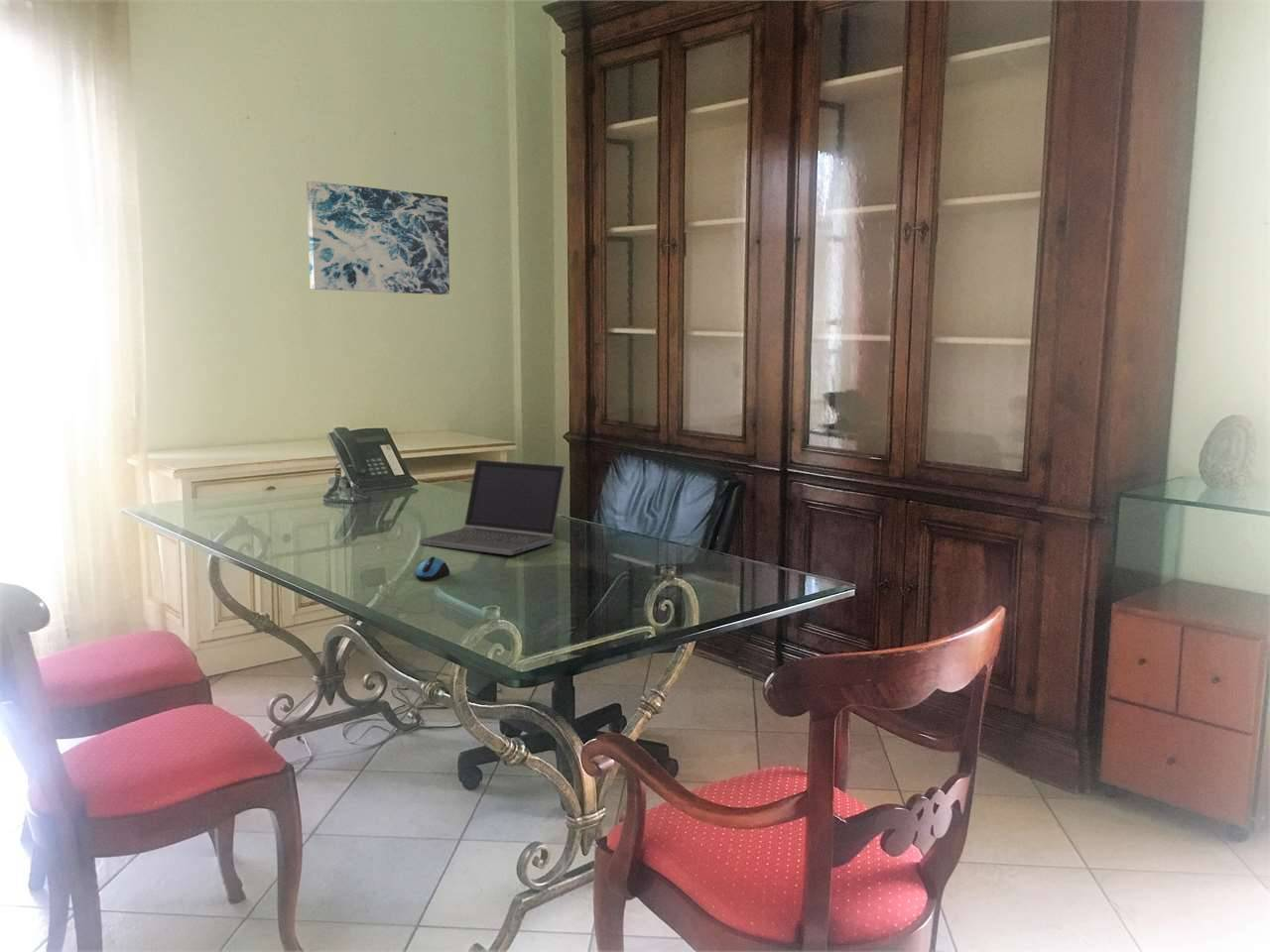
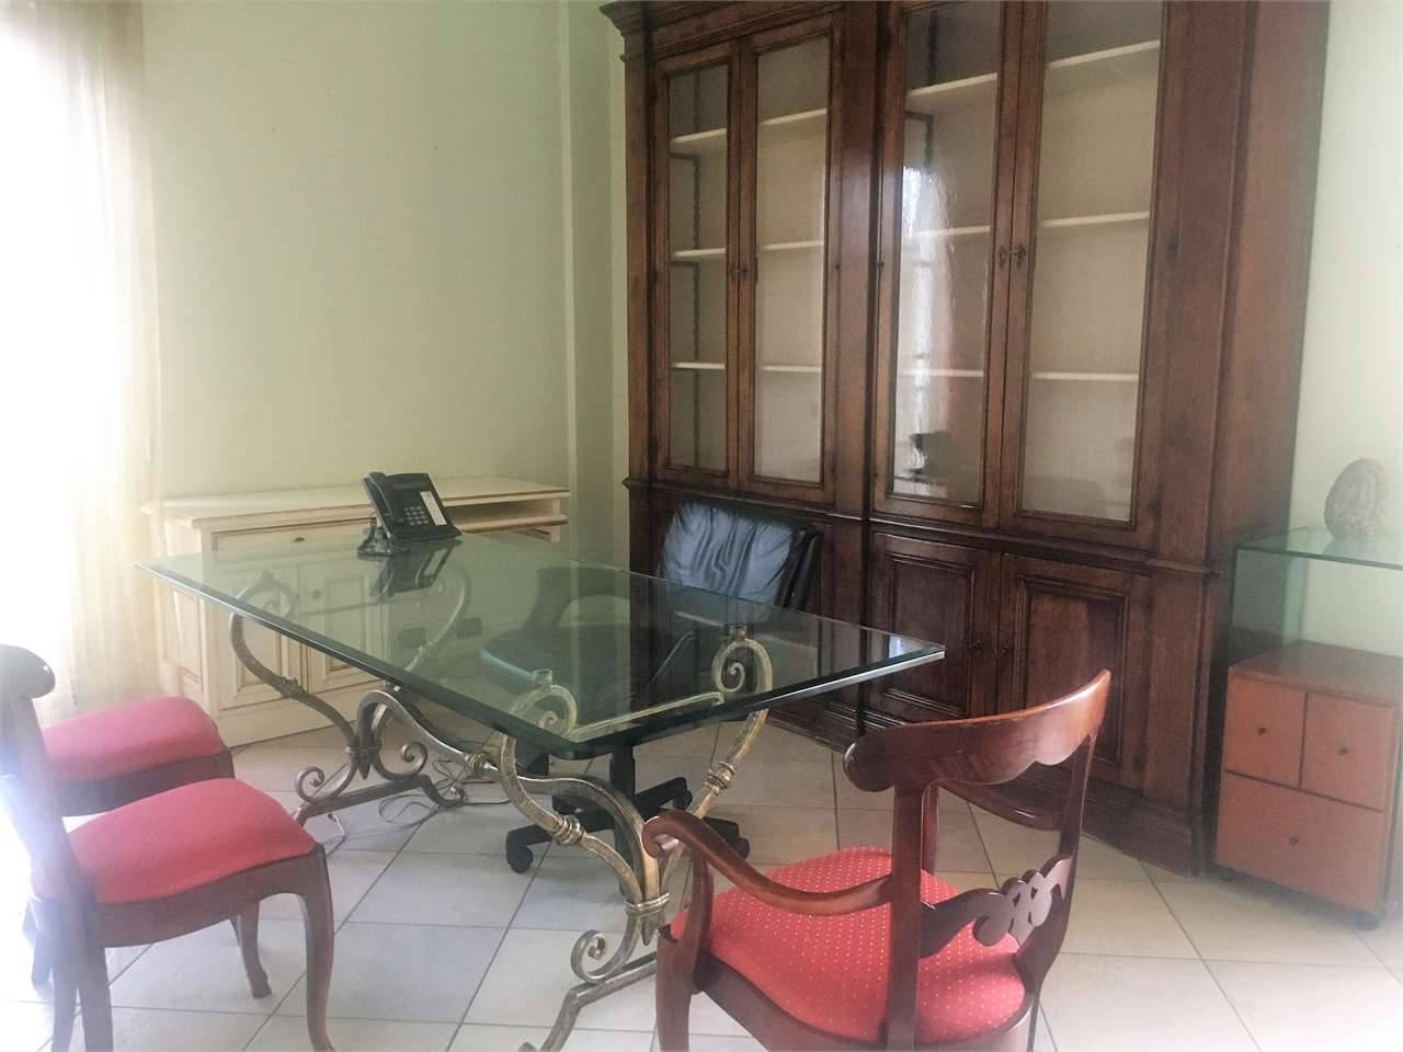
- wall art [306,179,450,296]
- computer mouse [415,556,450,581]
- laptop computer [419,459,566,556]
